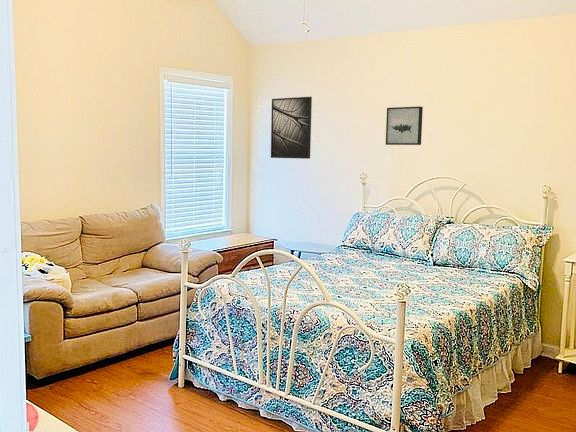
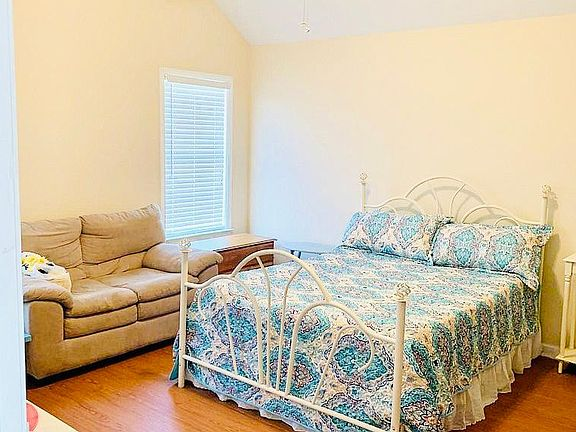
- wall art [385,105,424,146]
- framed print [270,96,313,160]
